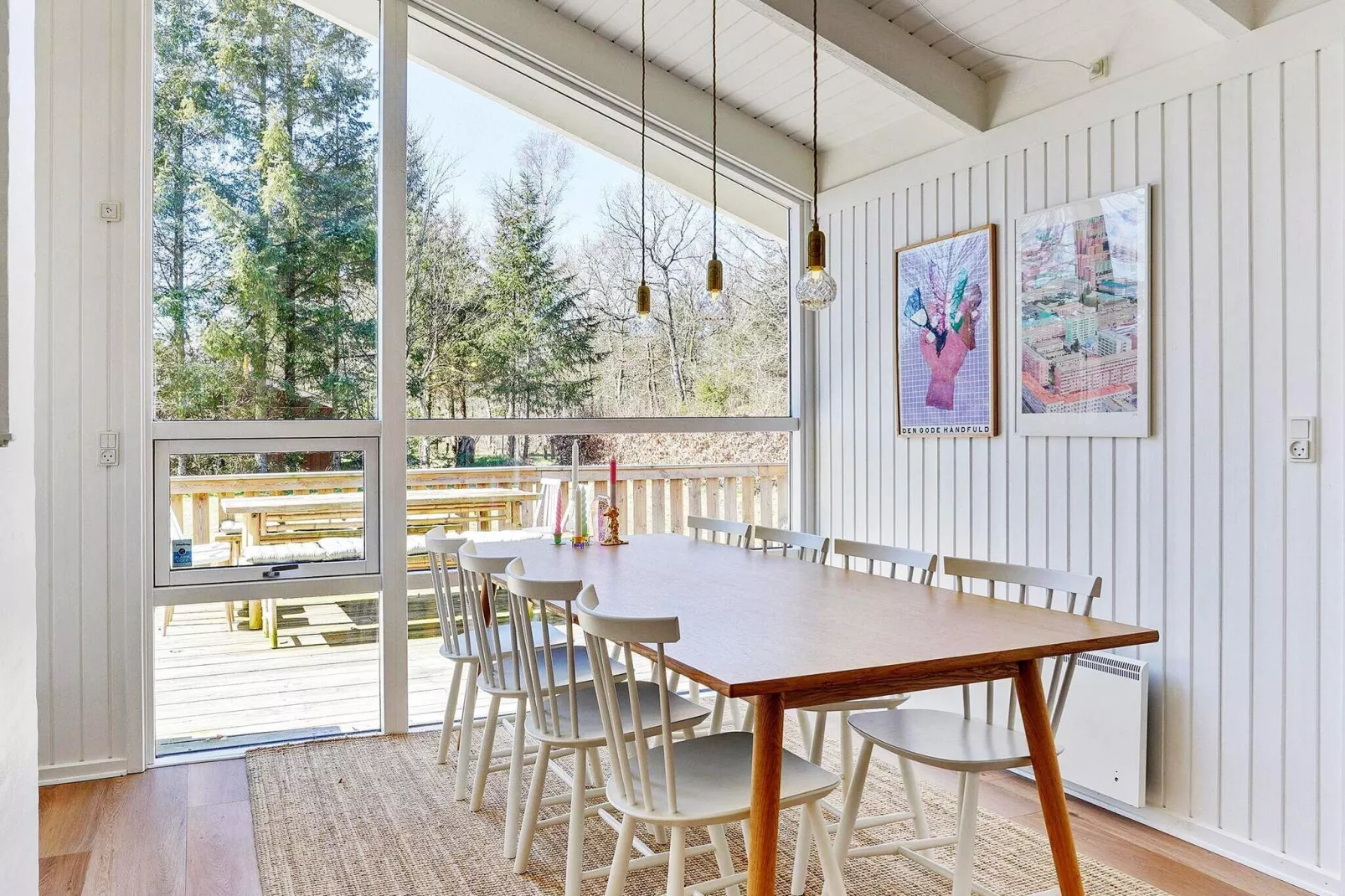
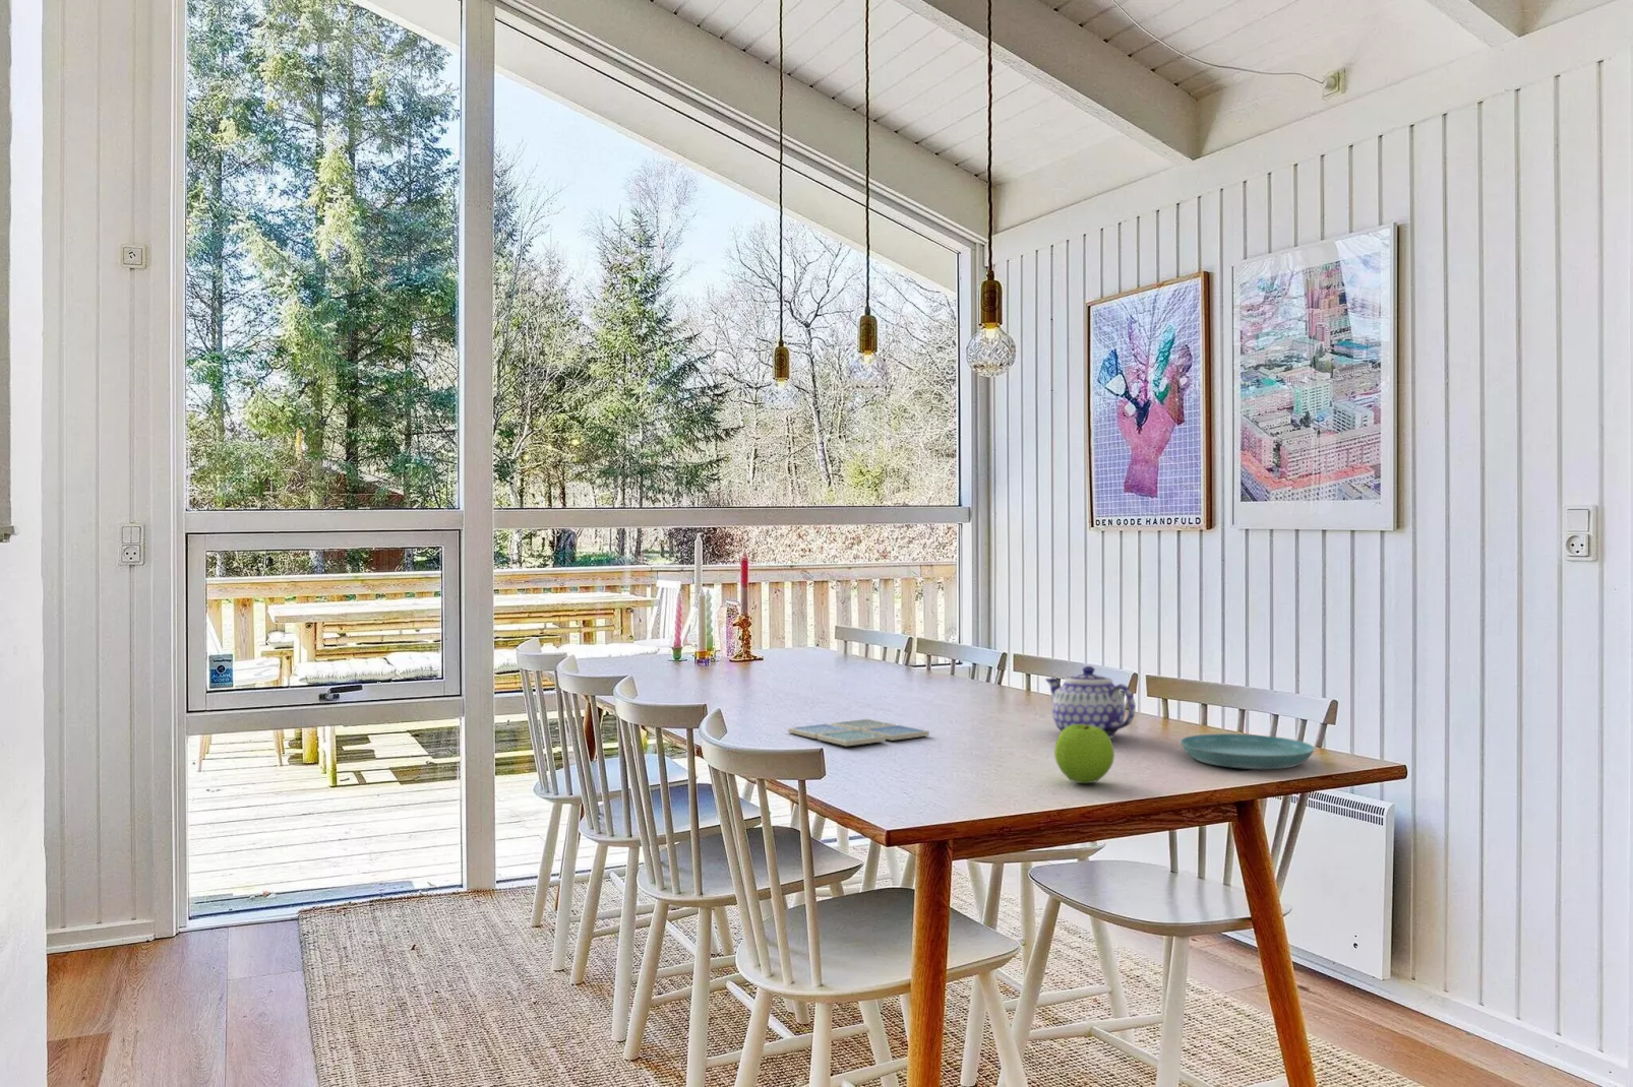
+ teapot [1044,665,1136,740]
+ apple [1054,724,1116,784]
+ drink coaster [787,718,930,746]
+ saucer [1179,733,1316,770]
